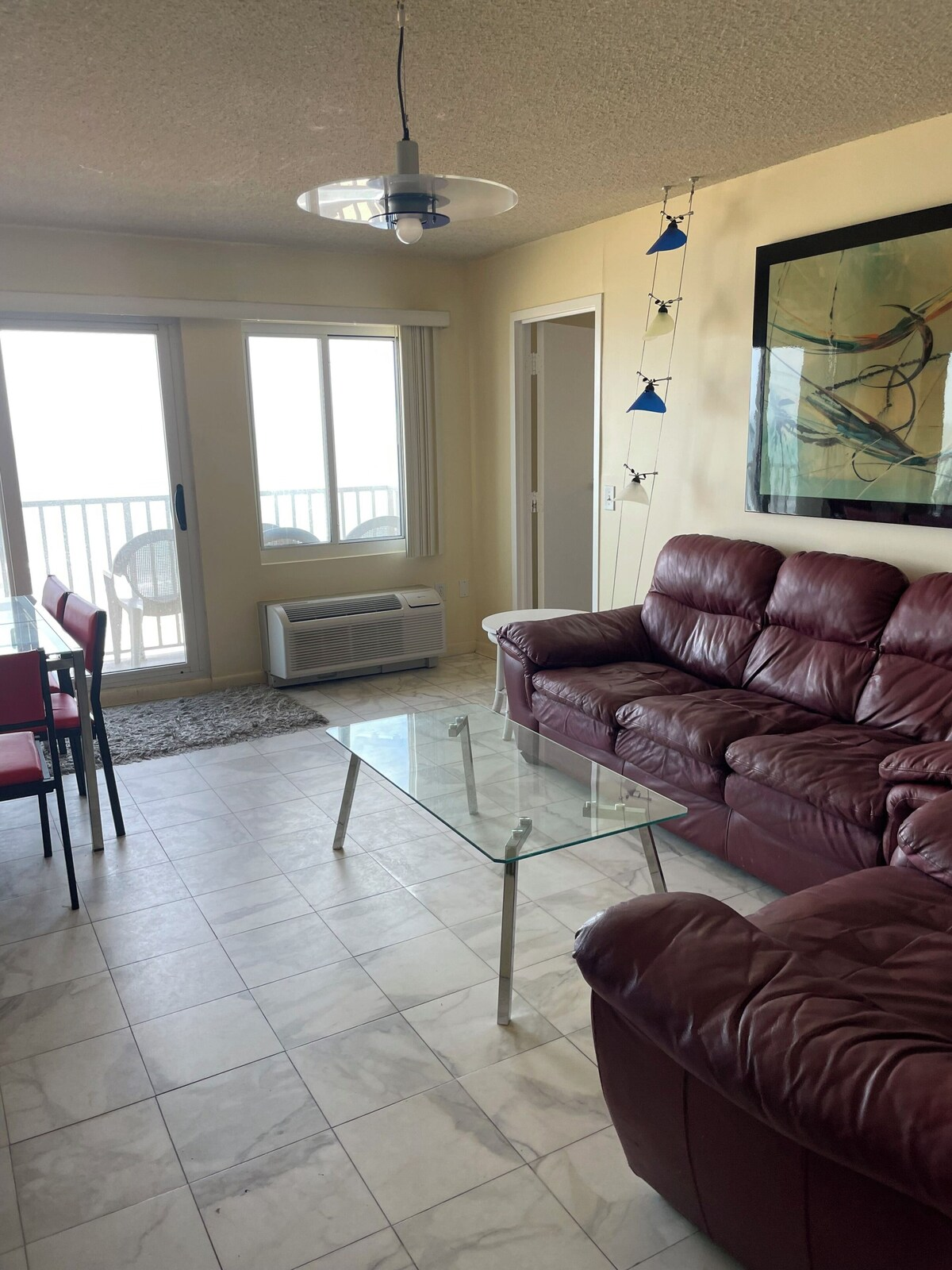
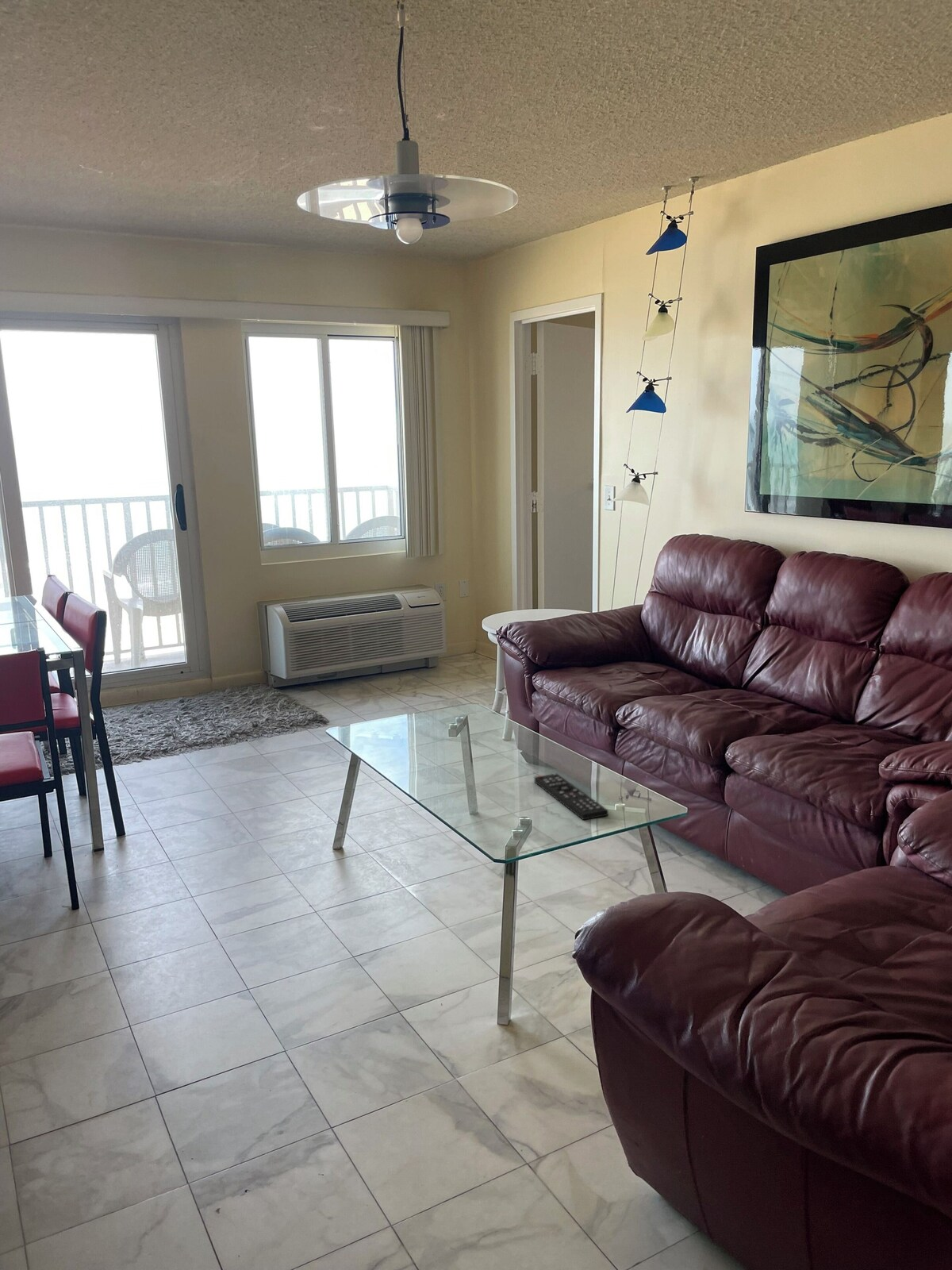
+ remote control [534,773,609,821]
